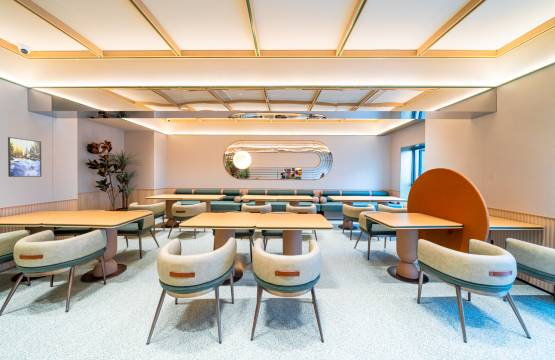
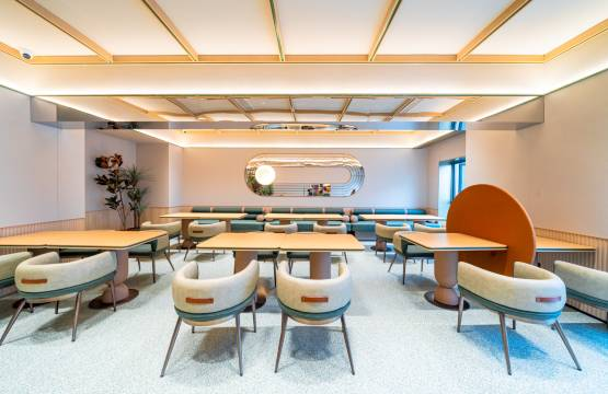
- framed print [7,136,42,178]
